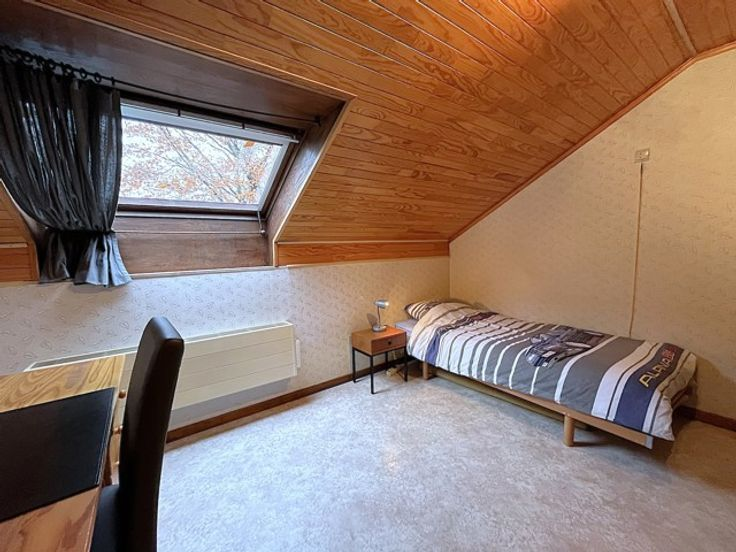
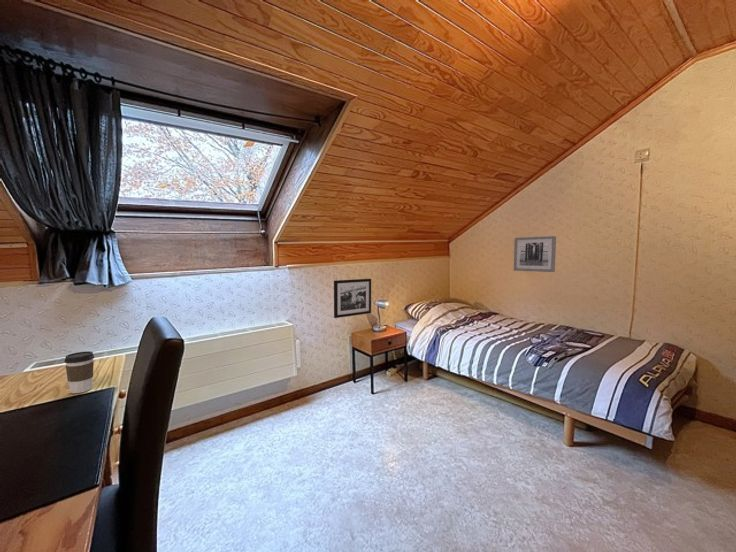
+ wall art [513,235,557,273]
+ coffee cup [63,350,95,394]
+ picture frame [333,278,372,319]
